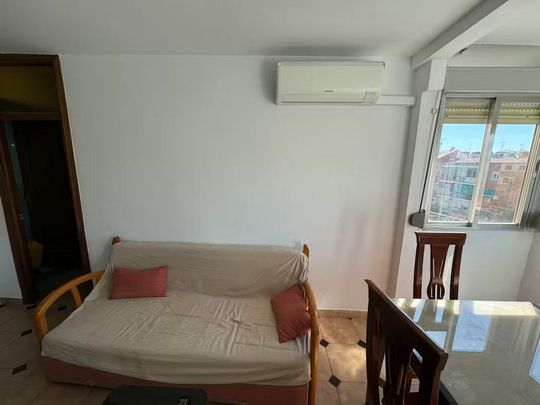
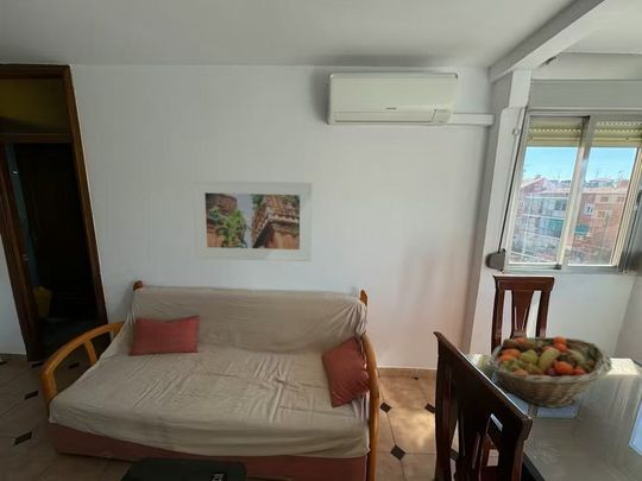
+ fruit basket [487,335,613,409]
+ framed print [191,179,314,262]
